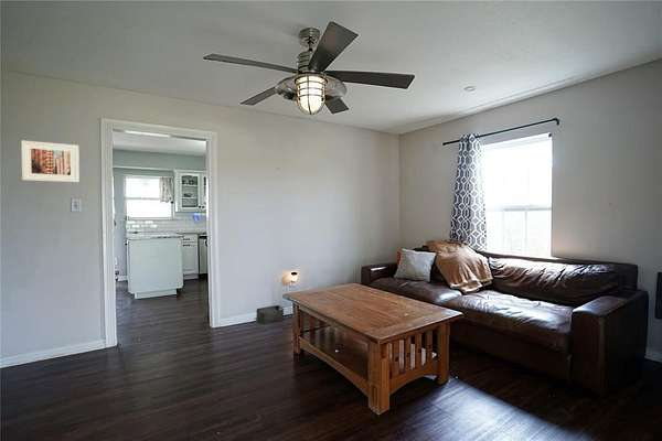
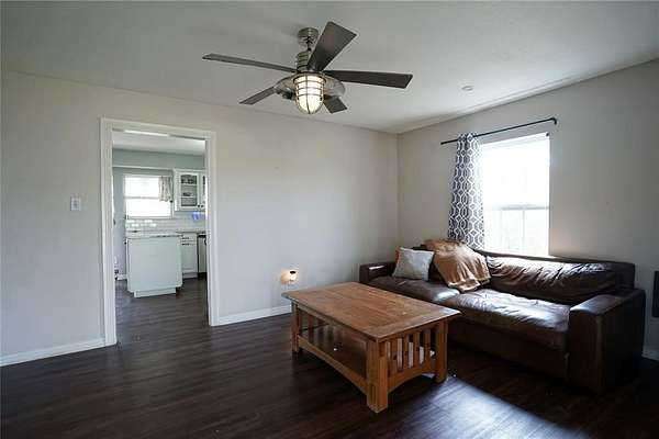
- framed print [20,140,81,183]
- storage bin [256,304,285,325]
